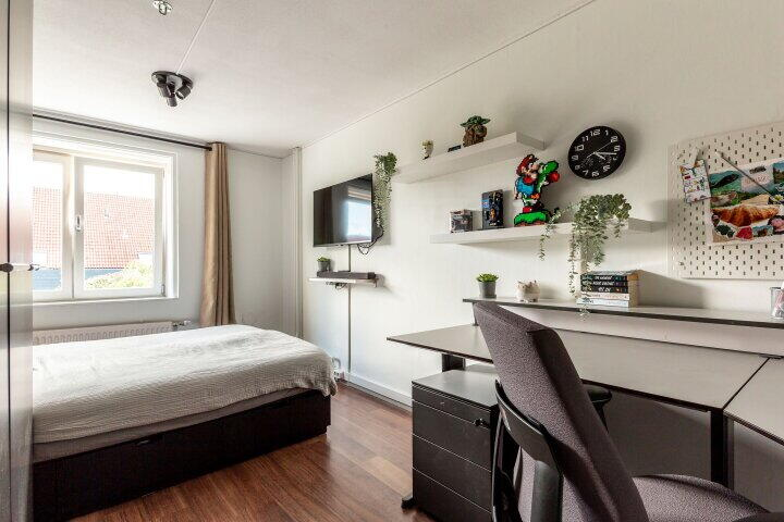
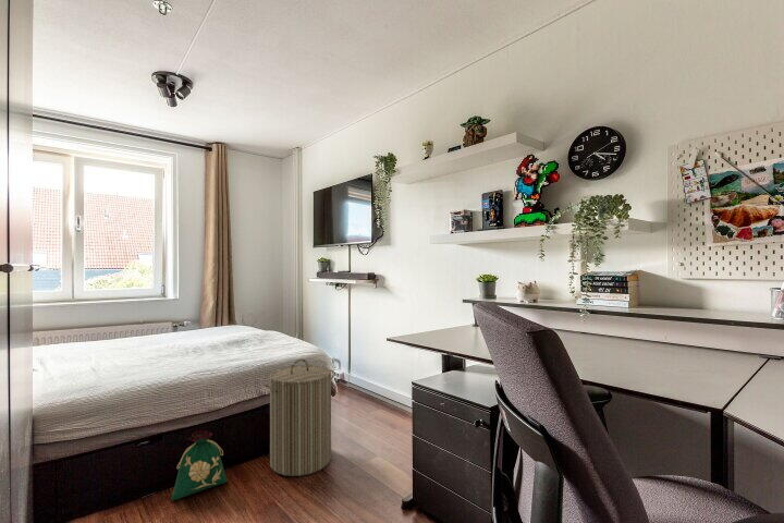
+ bag [170,429,229,501]
+ laundry hamper [262,358,335,477]
